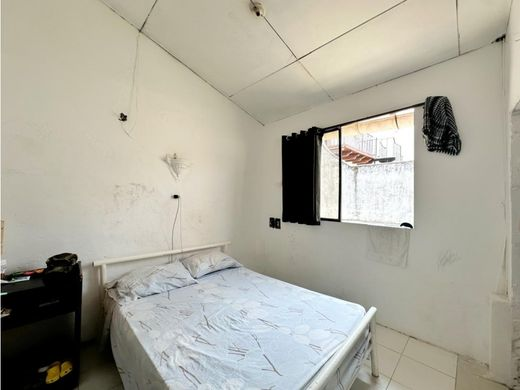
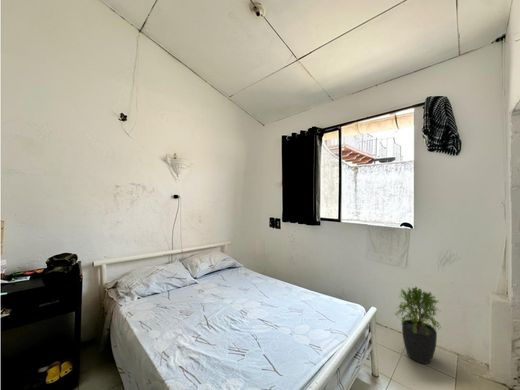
+ potted plant [394,286,442,365]
